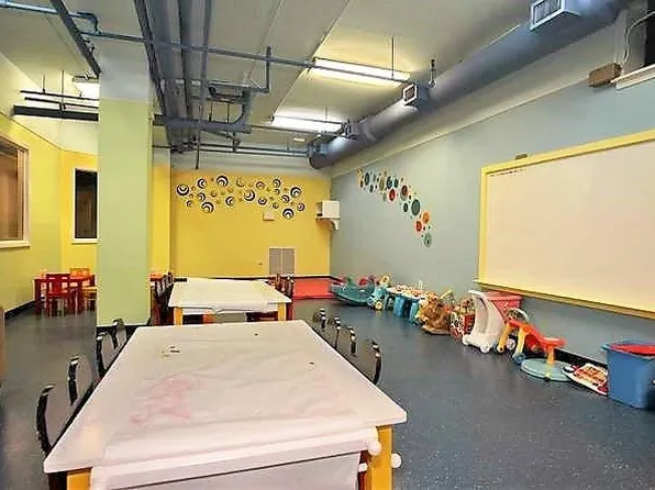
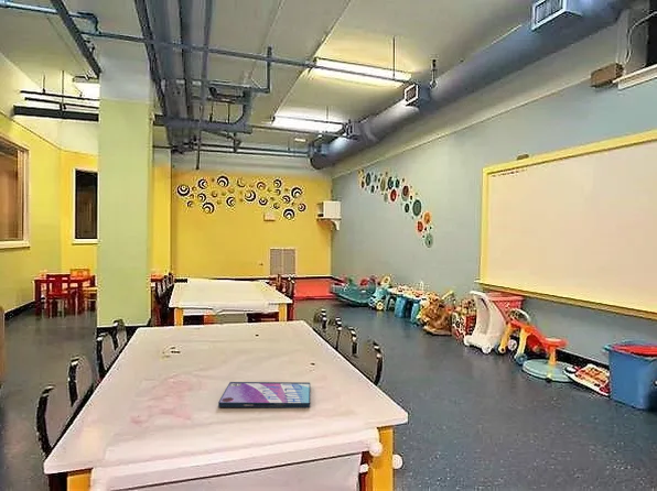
+ video game case [217,381,311,408]
